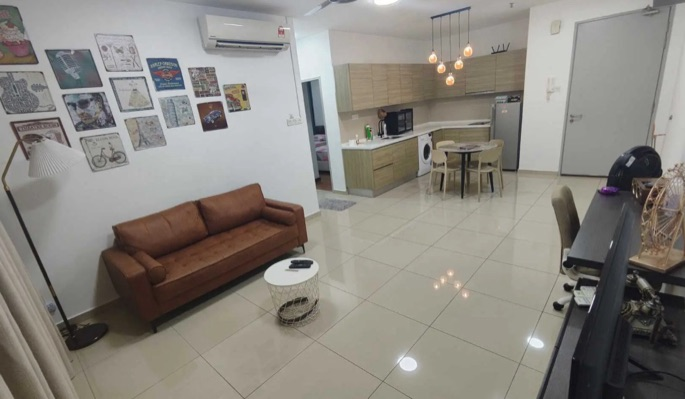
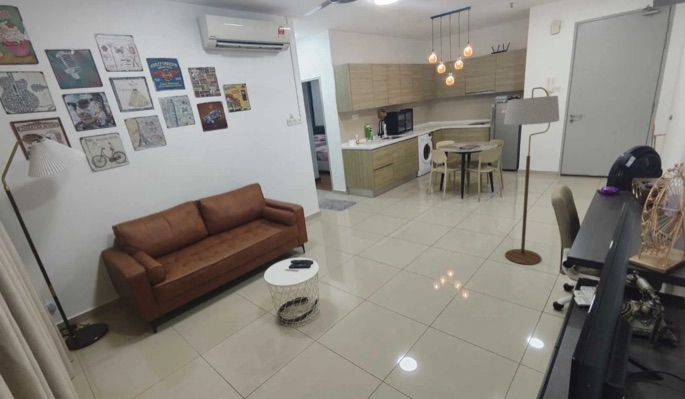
+ floor lamp [503,86,560,266]
